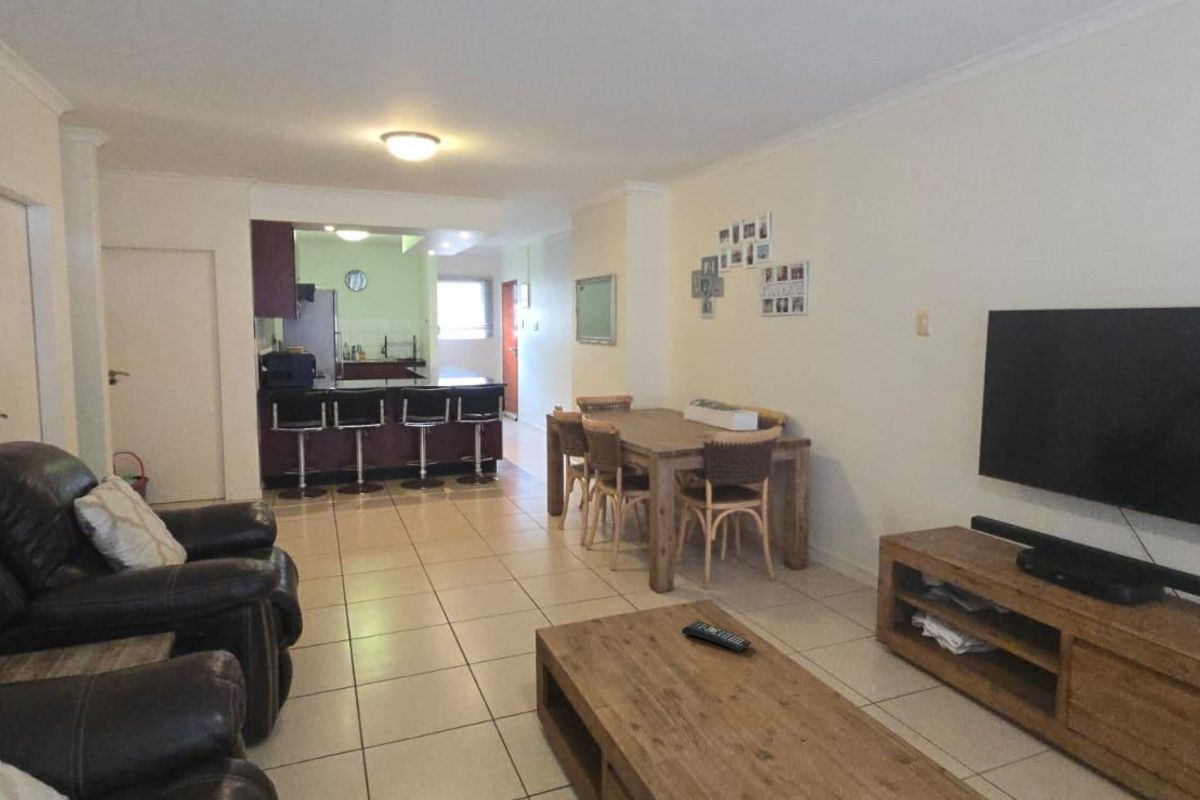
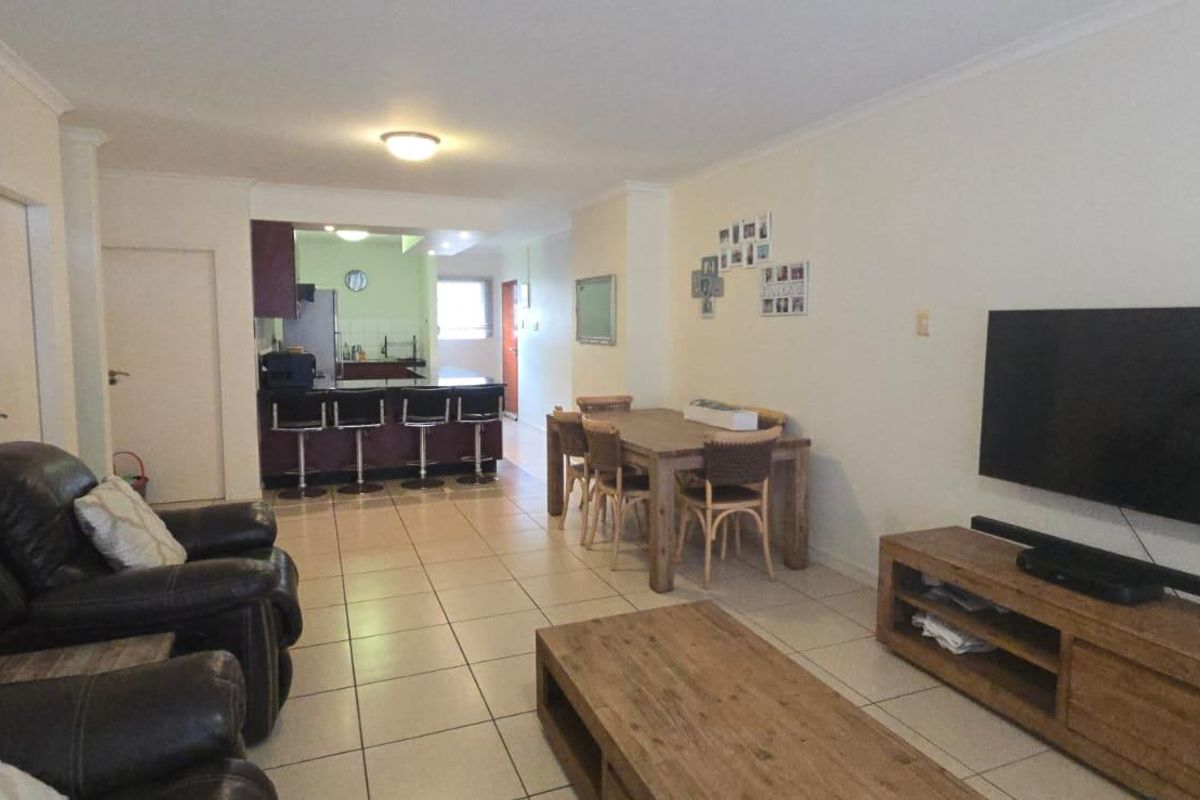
- remote control [681,620,752,653]
